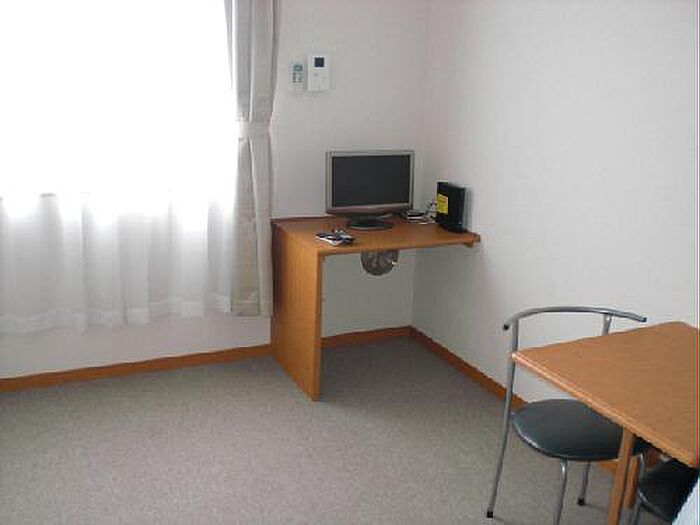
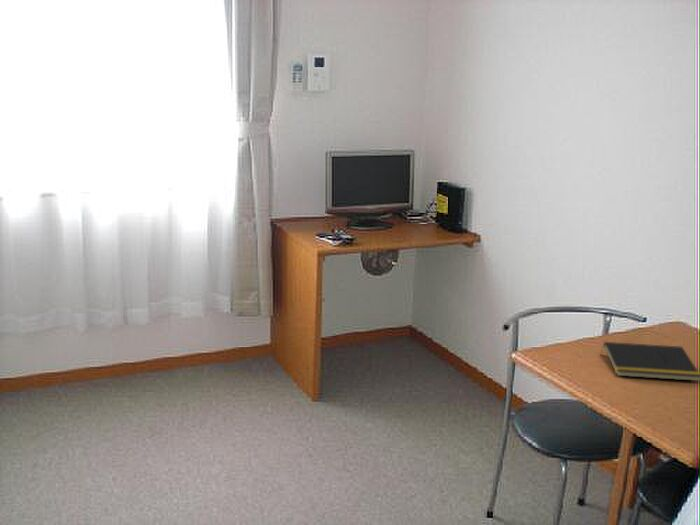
+ notepad [600,341,700,382]
